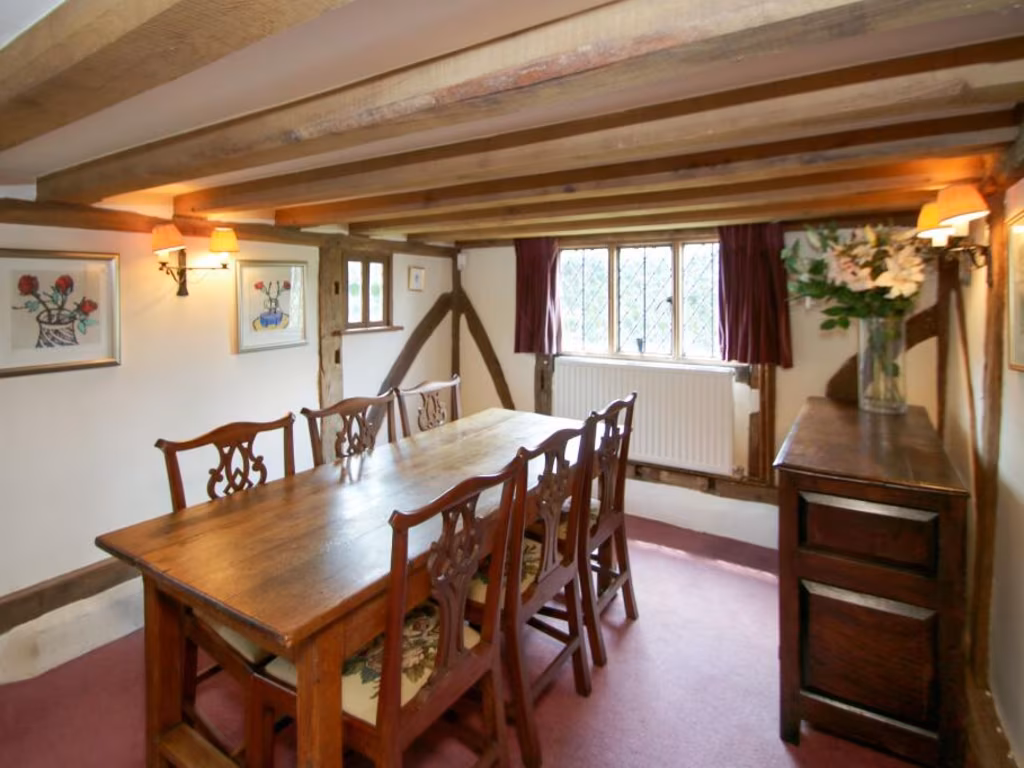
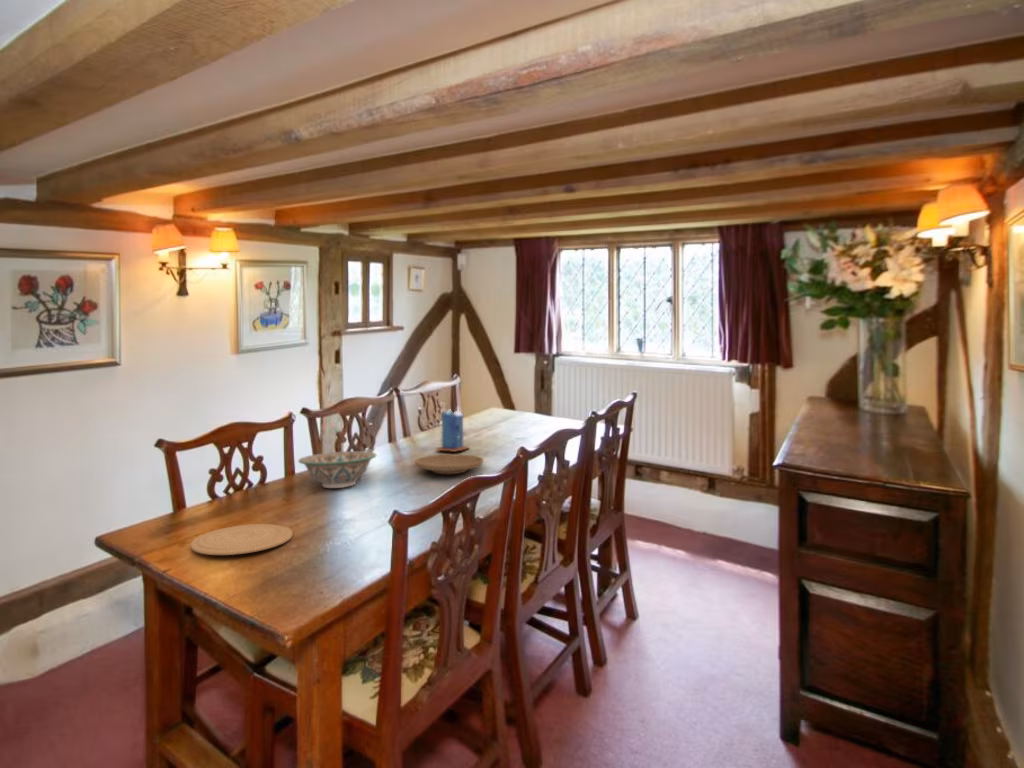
+ plate [414,454,485,475]
+ decorative bowl [297,450,377,489]
+ plate [190,523,294,556]
+ candle [435,406,470,453]
